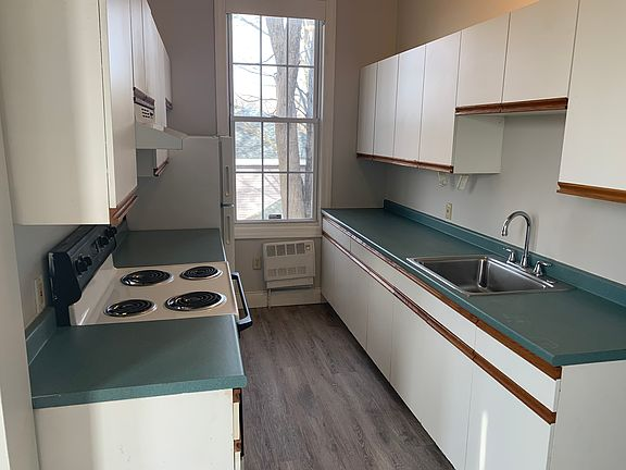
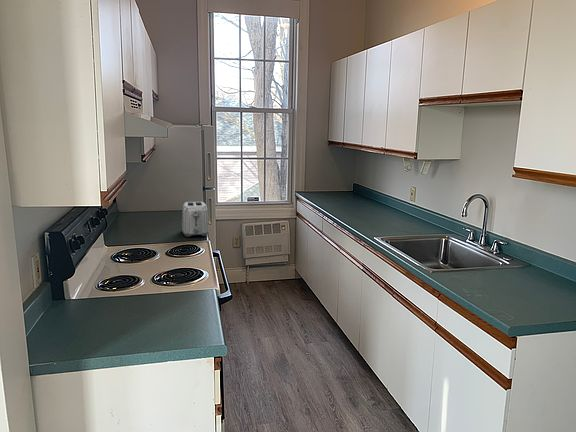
+ toaster [181,201,210,238]
